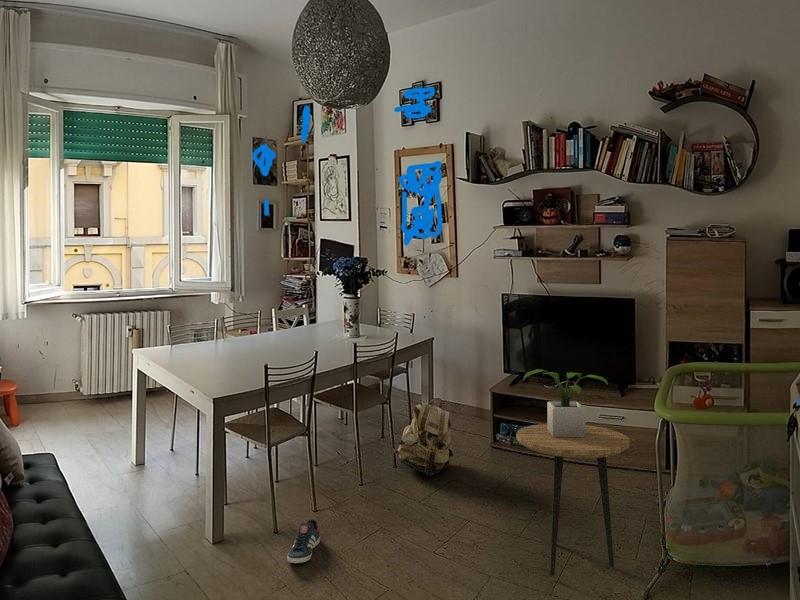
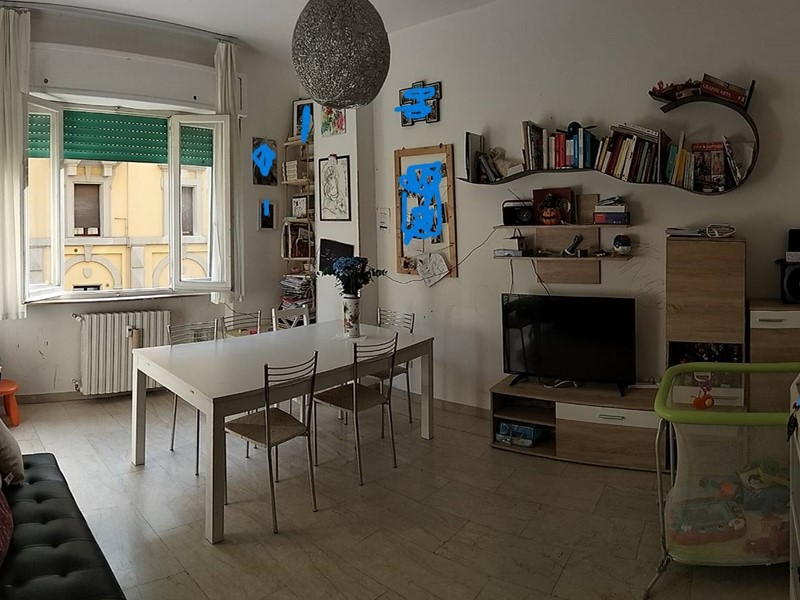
- backpack [392,397,454,477]
- potted plant [522,368,609,438]
- side table [515,423,631,577]
- sneaker [286,518,321,564]
